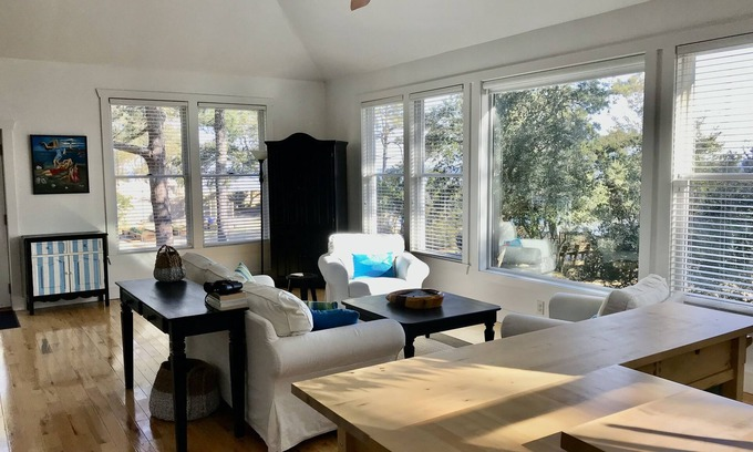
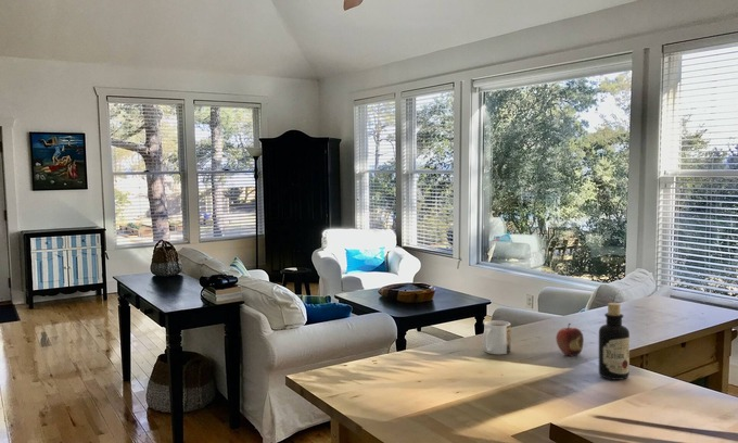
+ bottle [598,302,631,381]
+ mug [482,319,511,355]
+ fruit [555,322,585,357]
